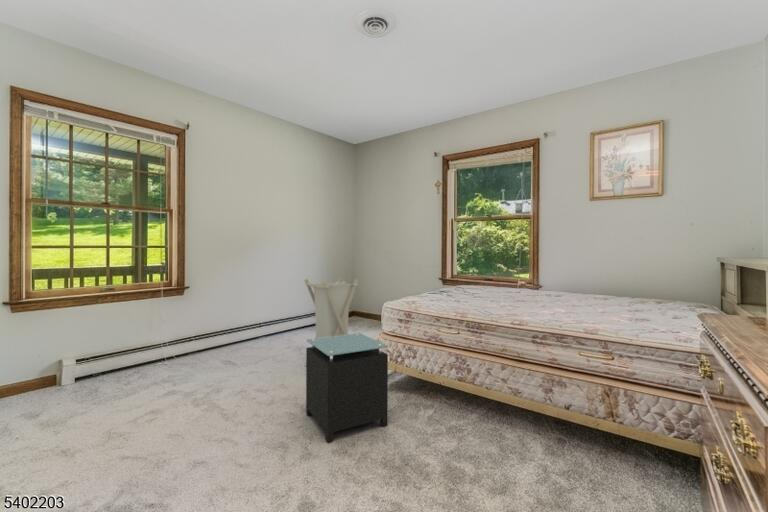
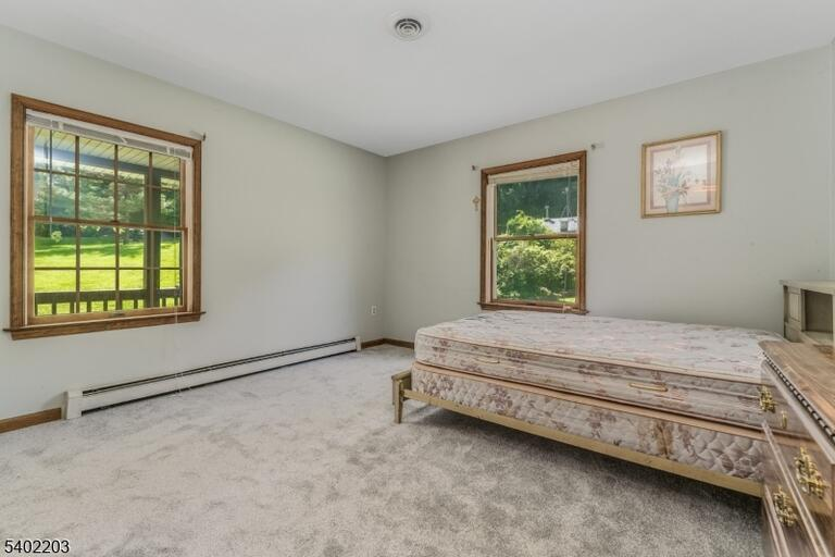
- nightstand [305,332,389,443]
- laundry hamper [303,276,360,366]
